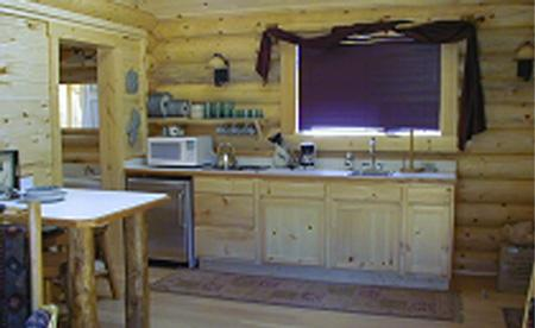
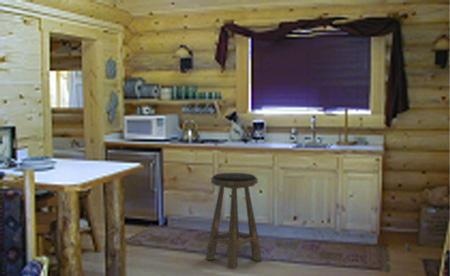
+ stool [205,172,263,269]
